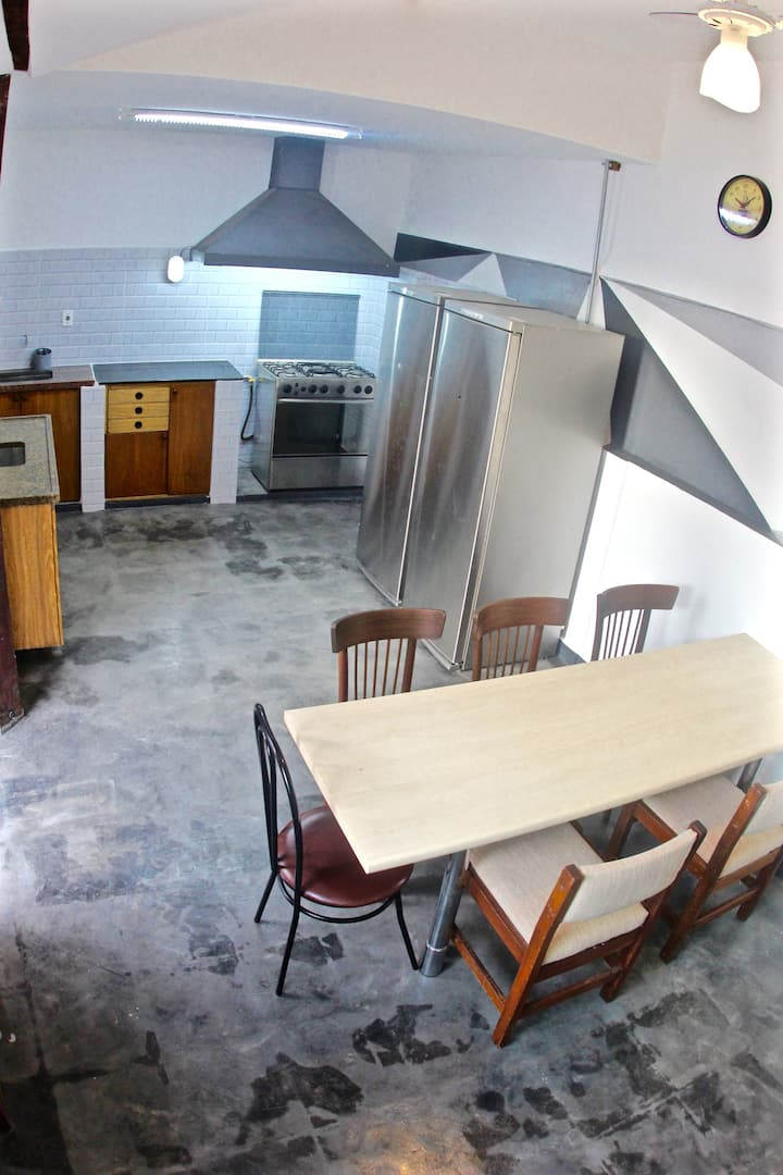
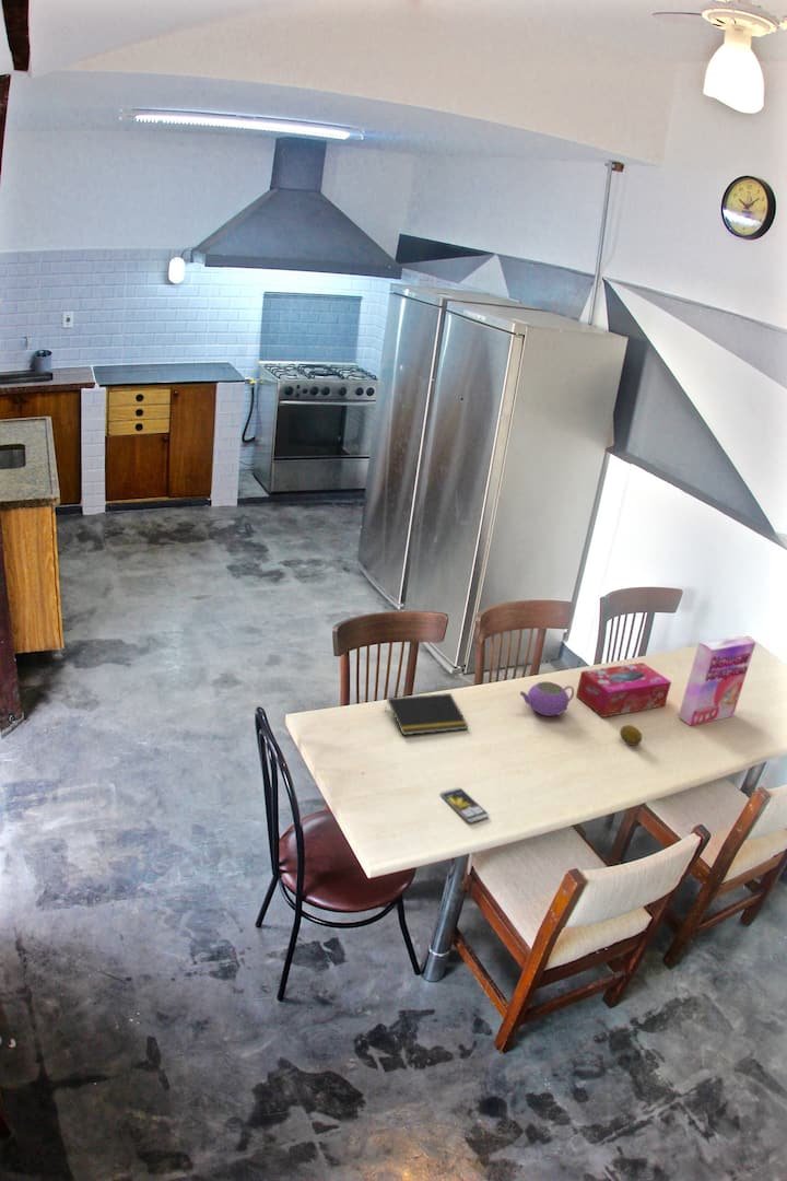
+ teapot [519,680,575,717]
+ cereal box [677,634,756,726]
+ notepad [384,692,469,736]
+ smartphone [439,786,490,823]
+ tissue box [575,662,672,718]
+ fruit [619,724,643,747]
